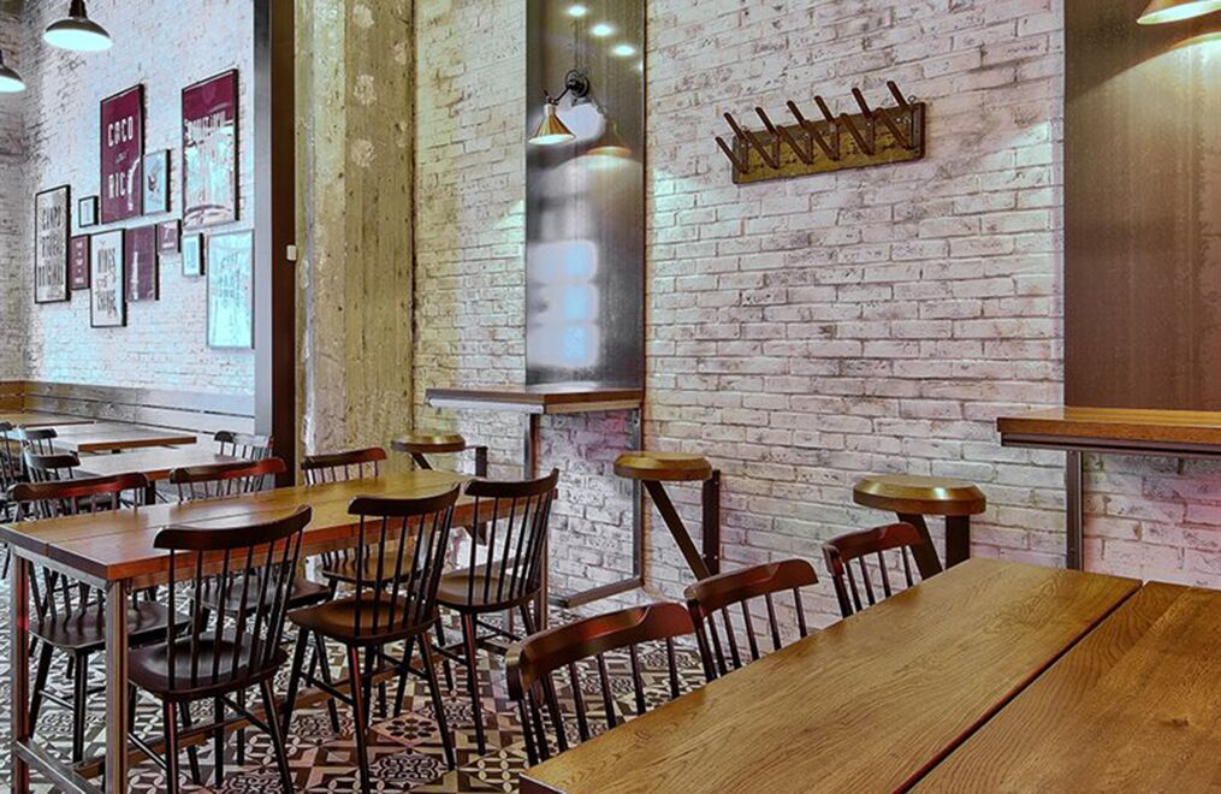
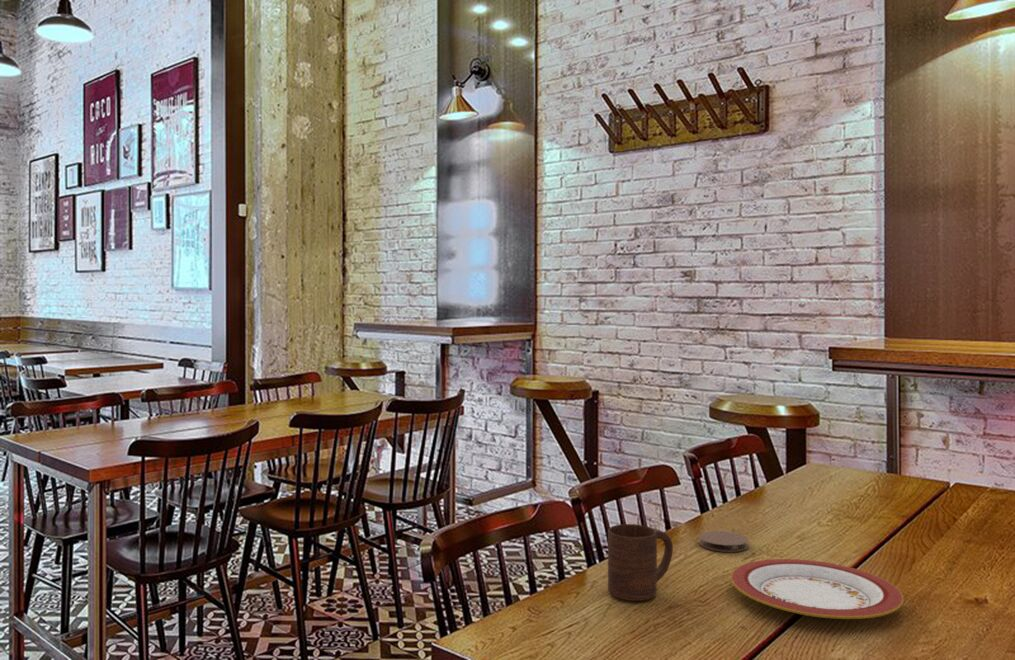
+ cup [607,523,674,602]
+ plate [730,558,905,620]
+ coaster [698,530,750,553]
